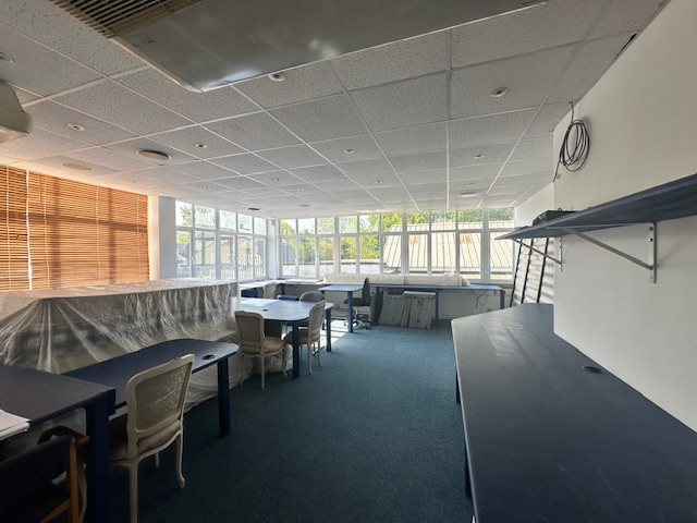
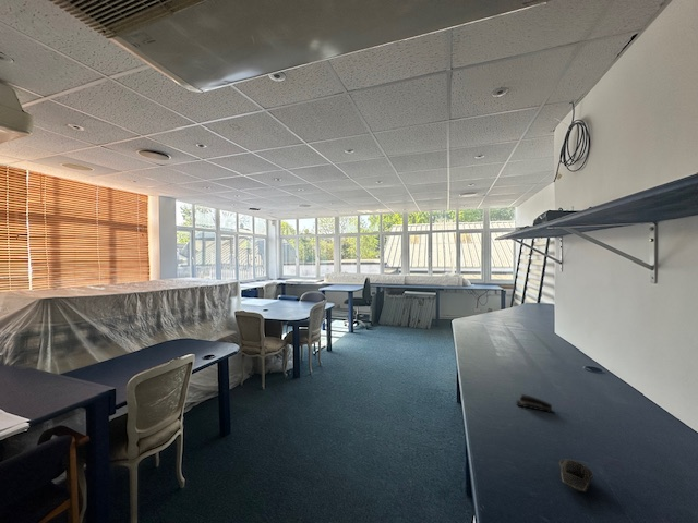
+ computer mouse [558,458,594,492]
+ stapler [515,393,554,413]
